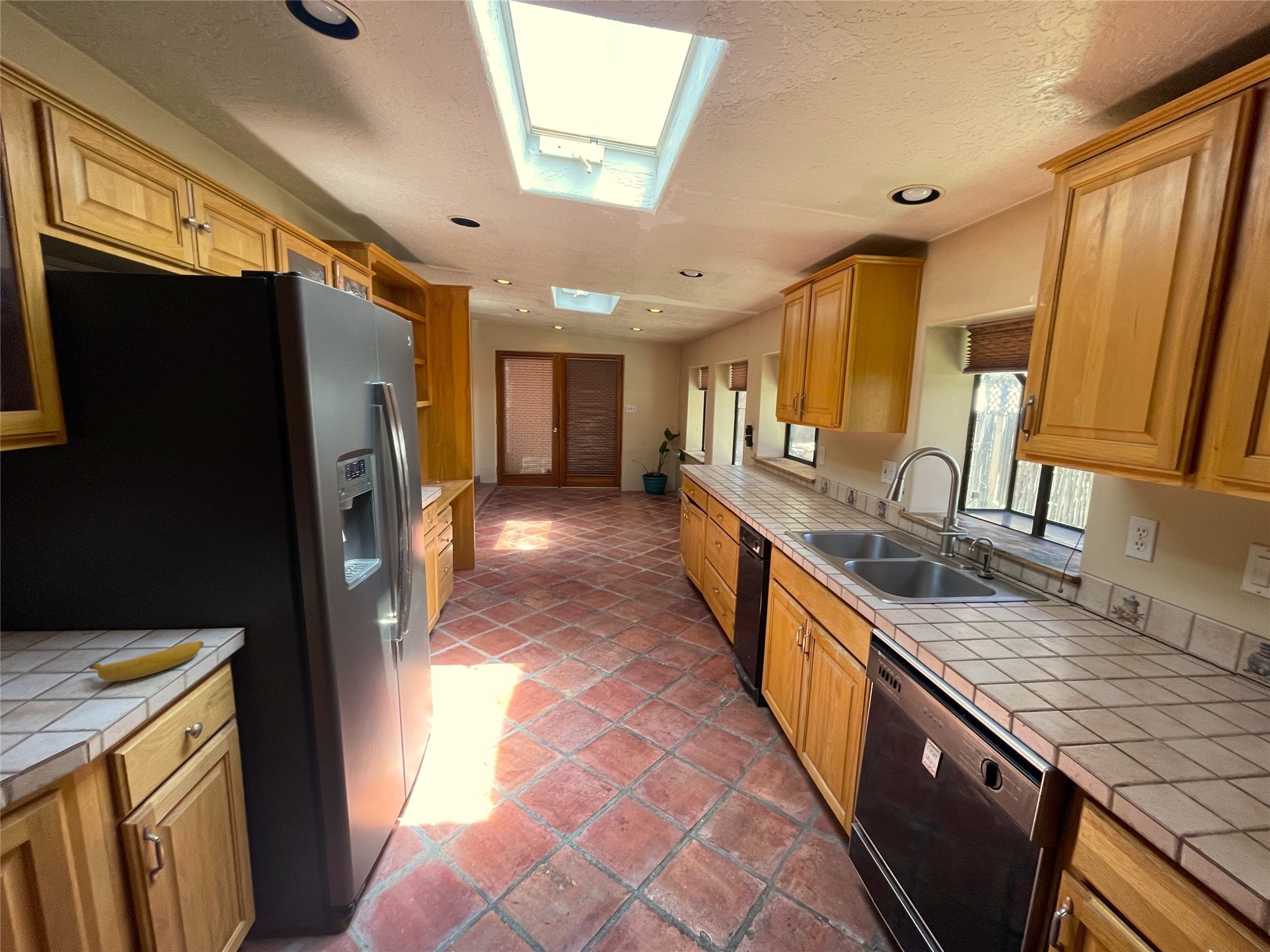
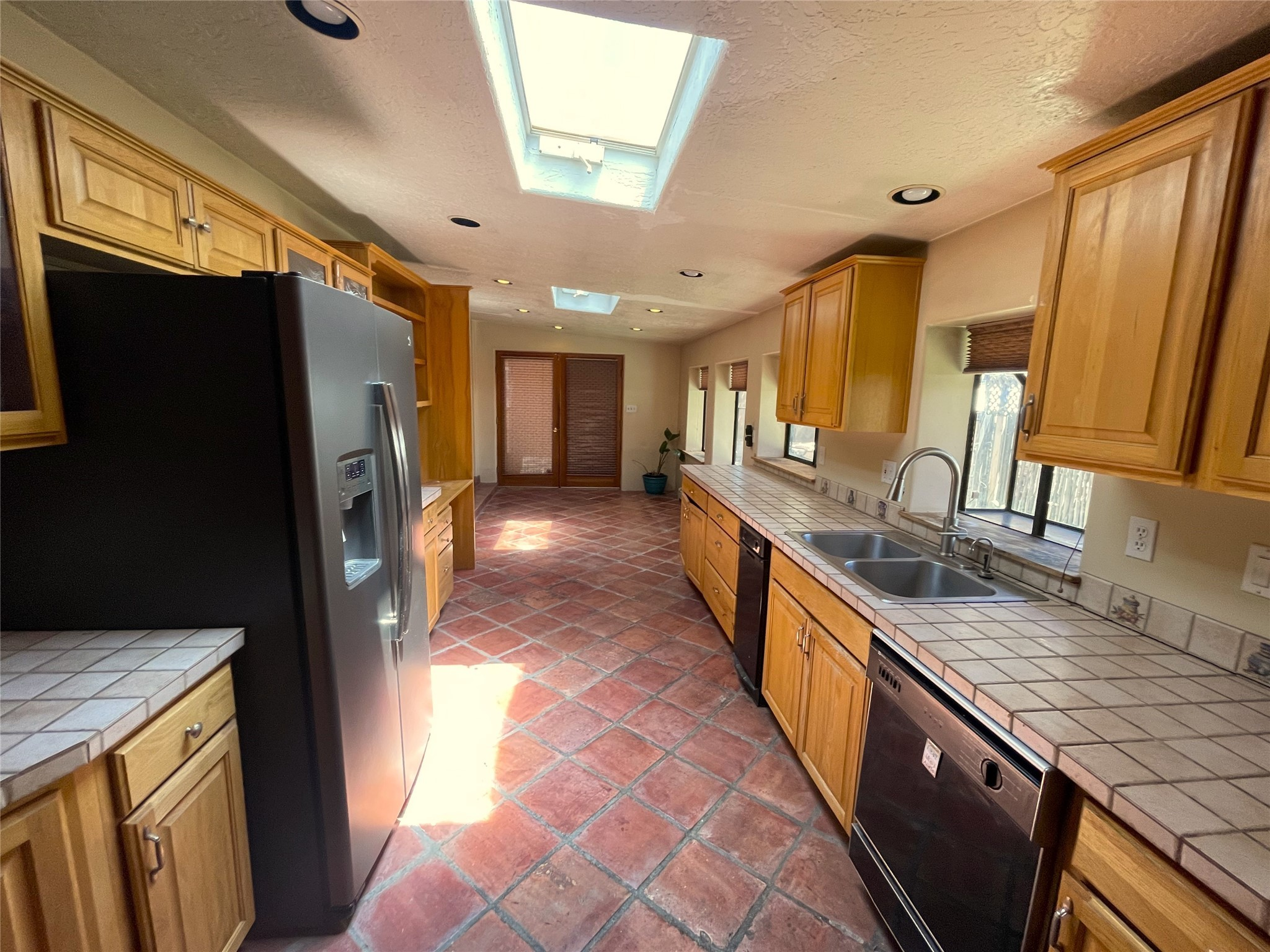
- banana [89,640,205,682]
